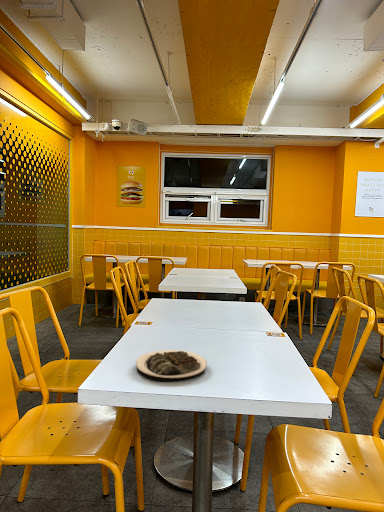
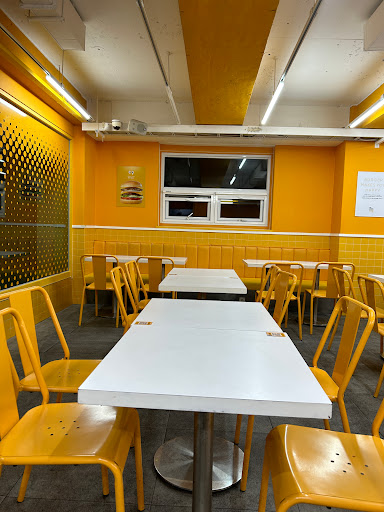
- plate [135,349,208,382]
